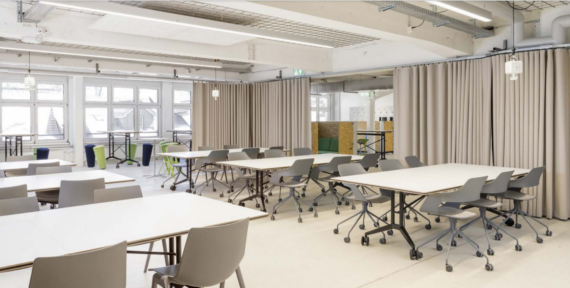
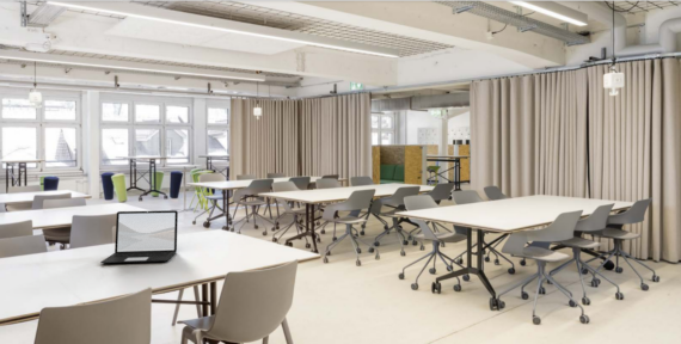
+ laptop [99,209,179,264]
